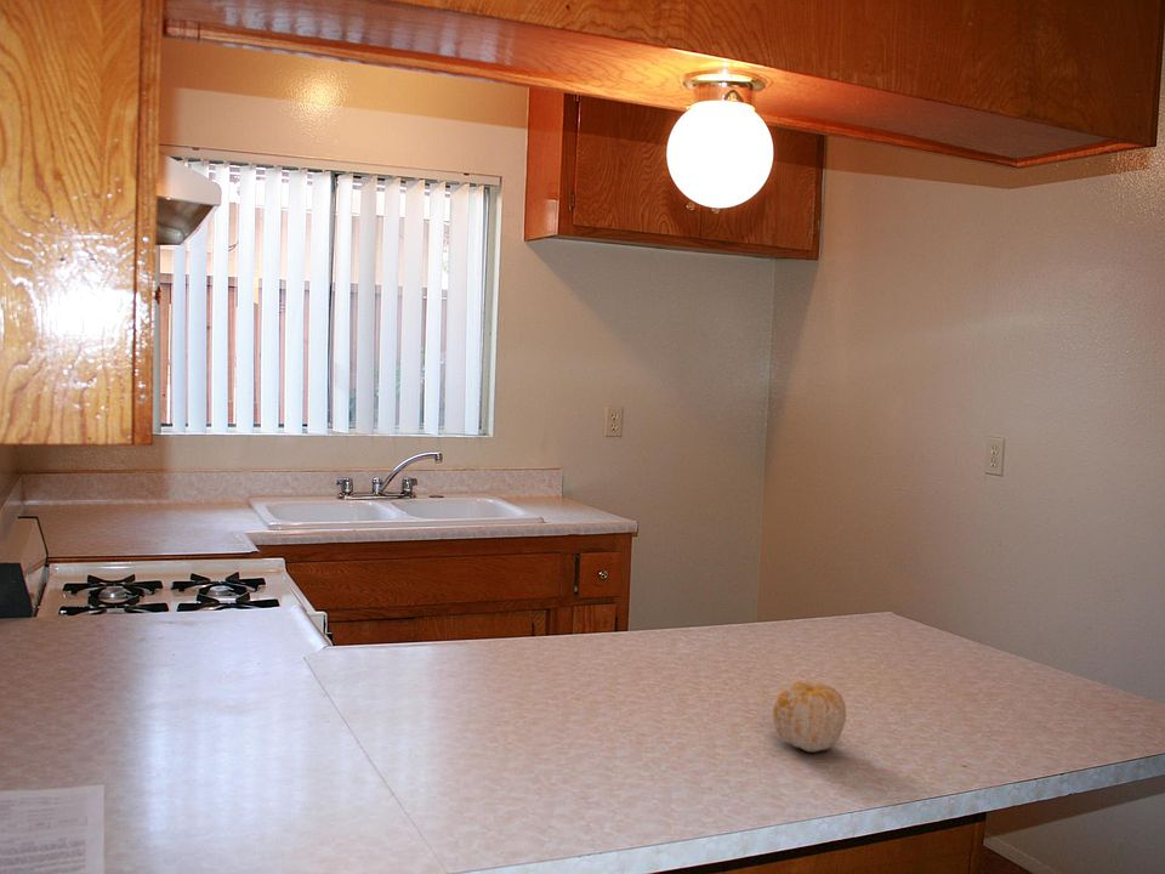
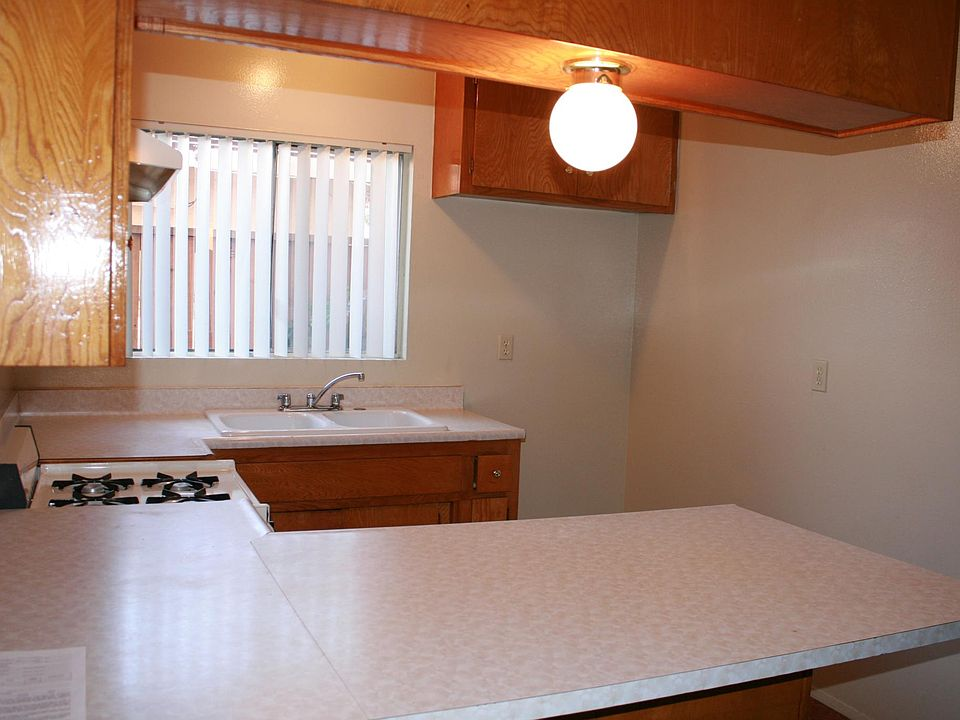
- fruit [772,680,847,753]
